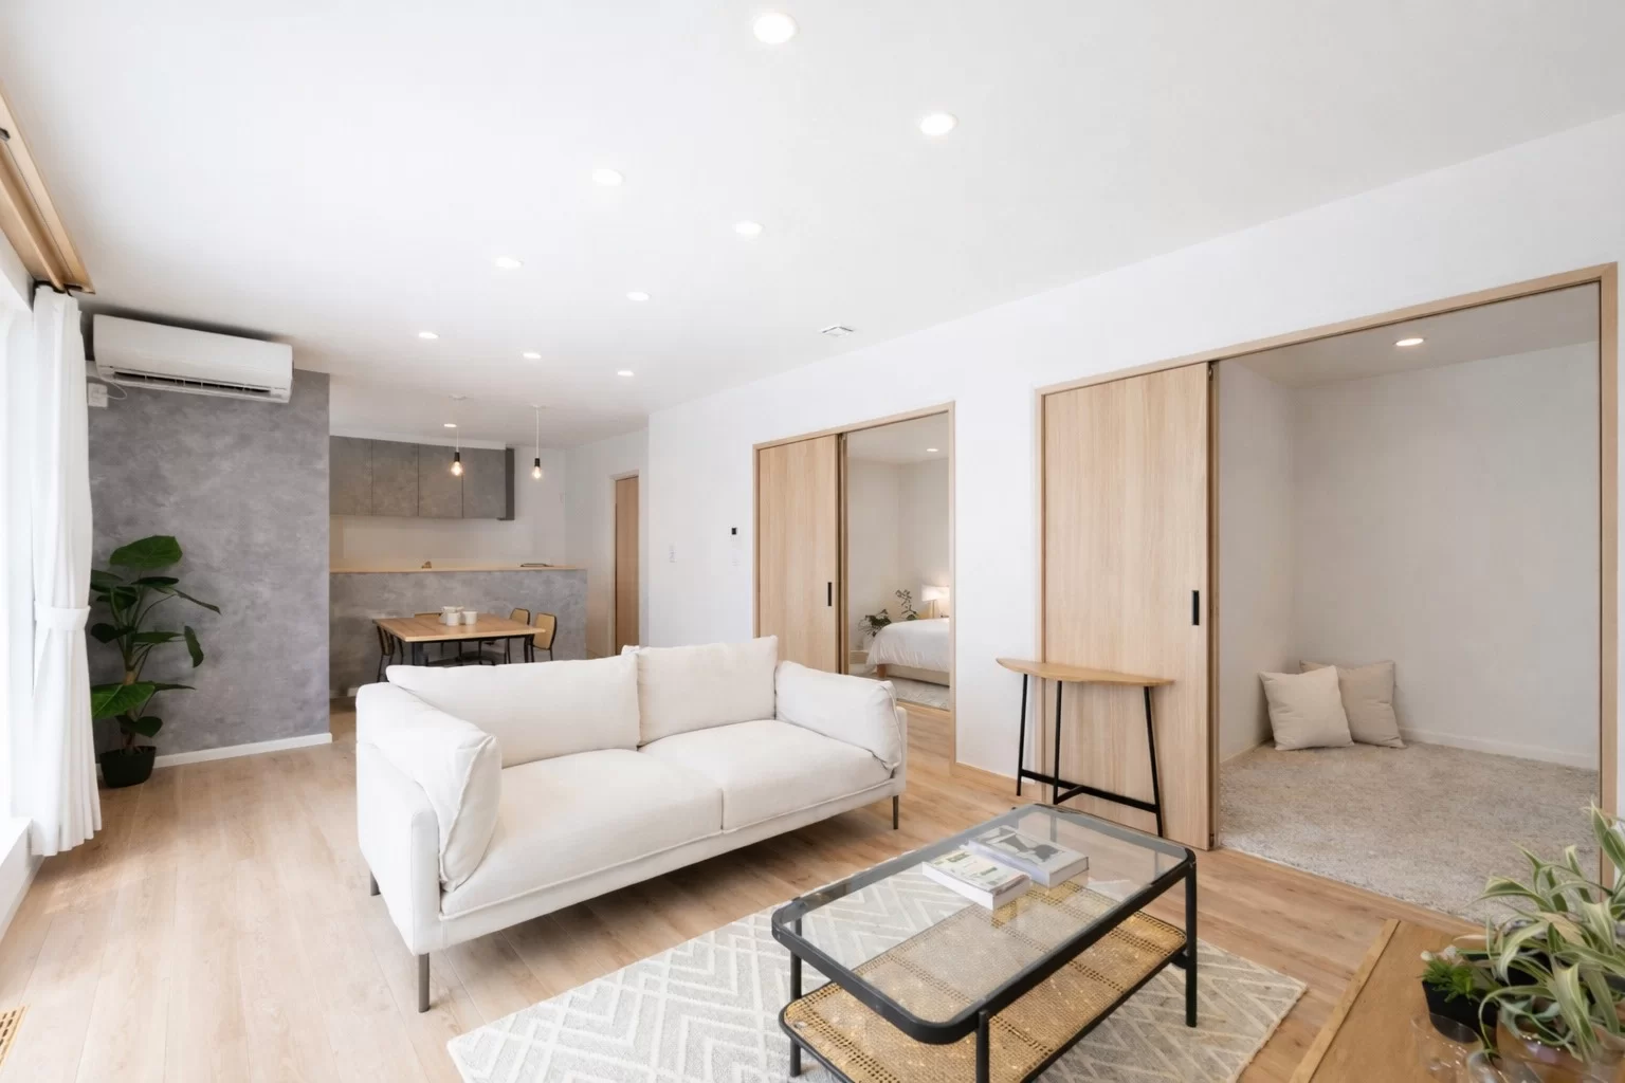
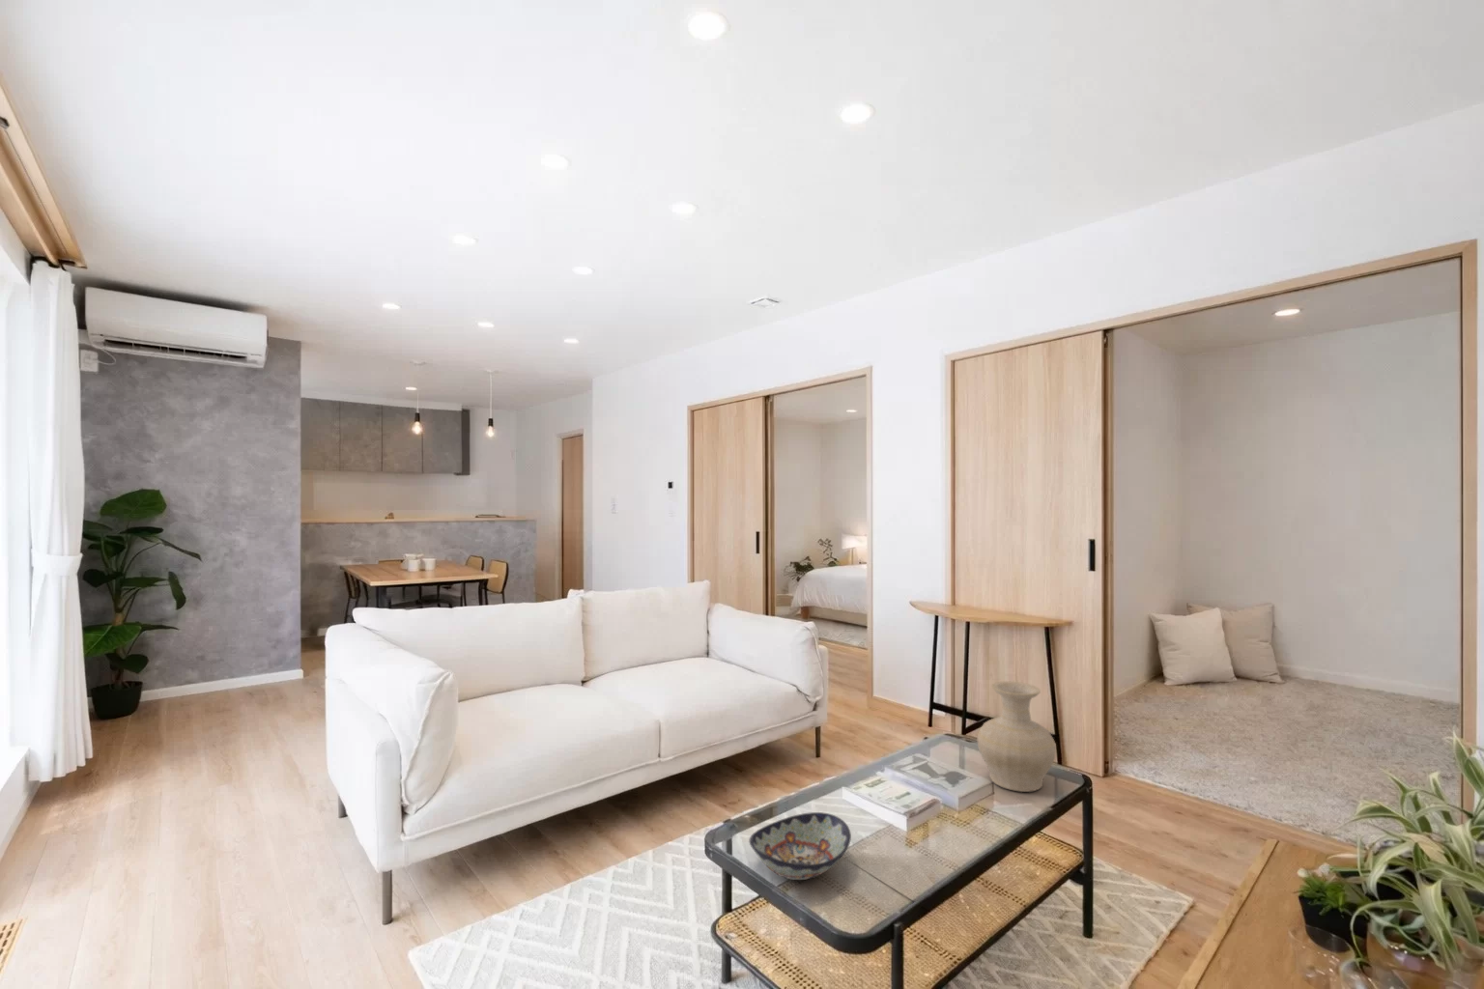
+ decorative bowl [748,811,852,881]
+ vase [976,680,1057,793]
